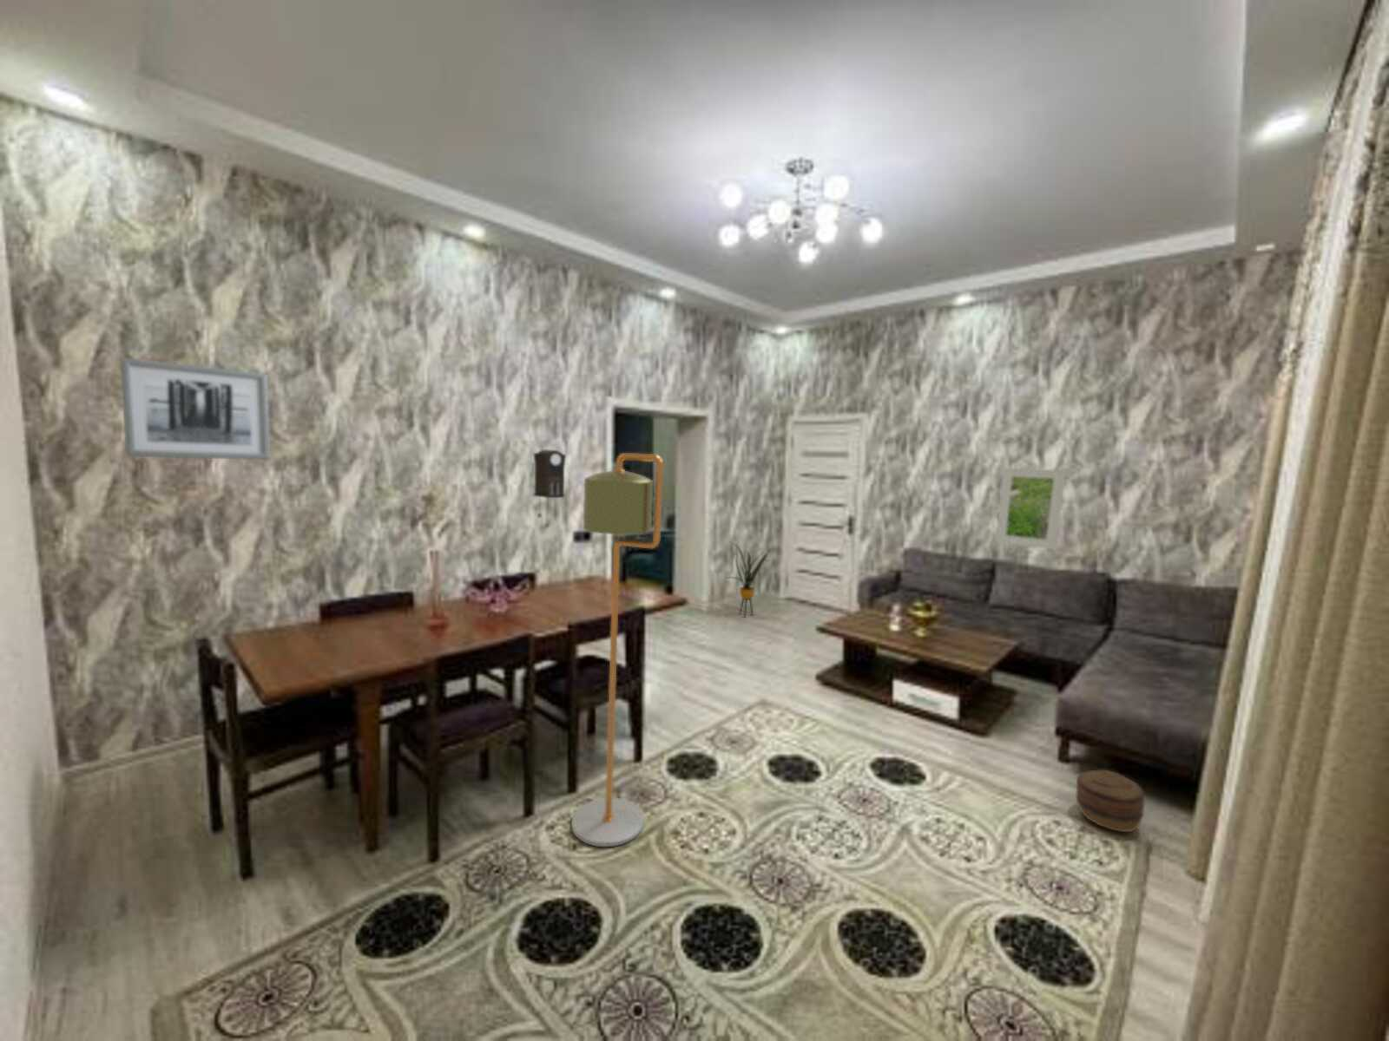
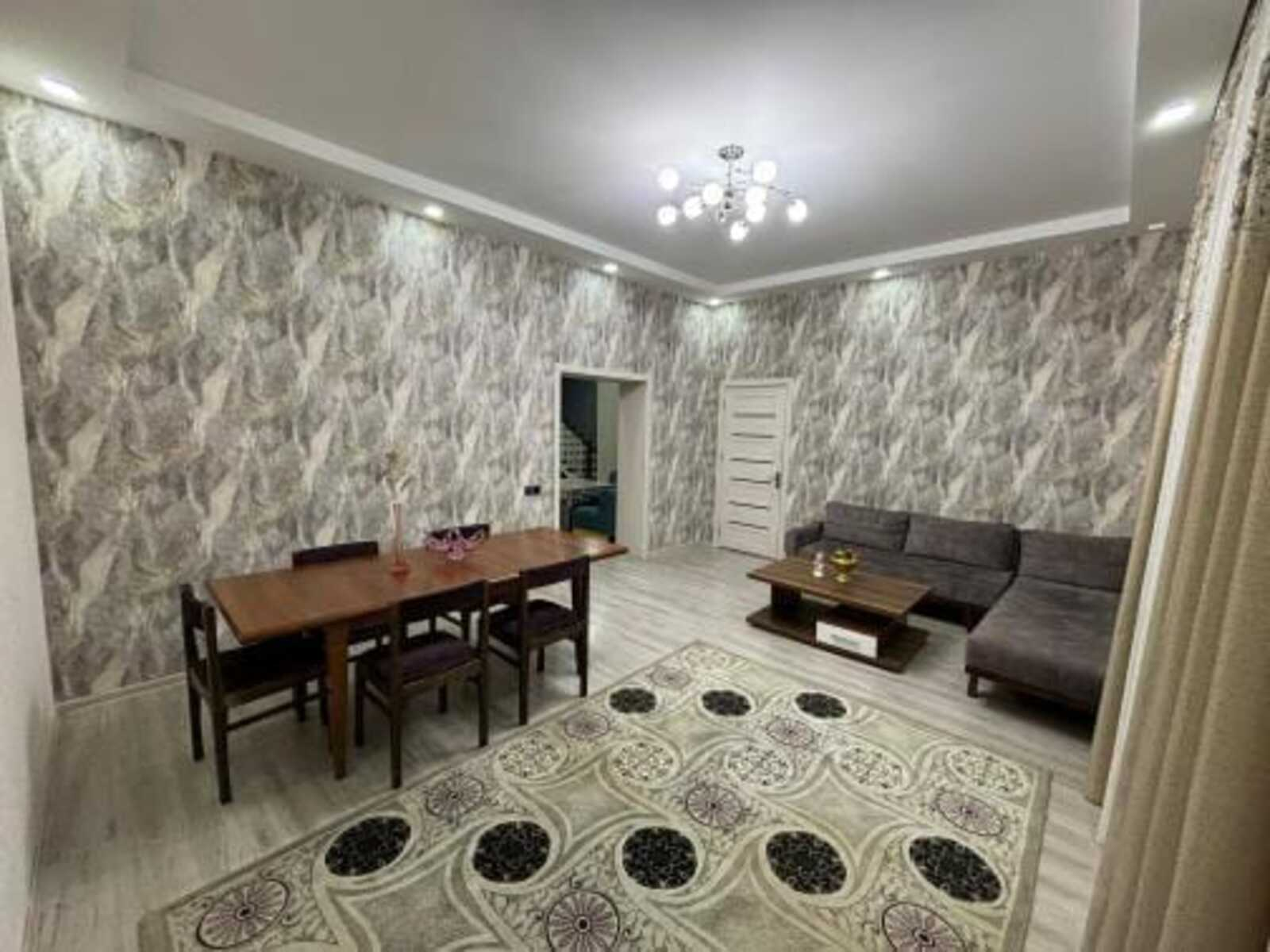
- pendulum clock [533,448,567,528]
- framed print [995,467,1066,551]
- wall art [119,356,271,460]
- floor lamp [570,452,664,847]
- basket [1075,770,1145,833]
- house plant [726,541,772,618]
